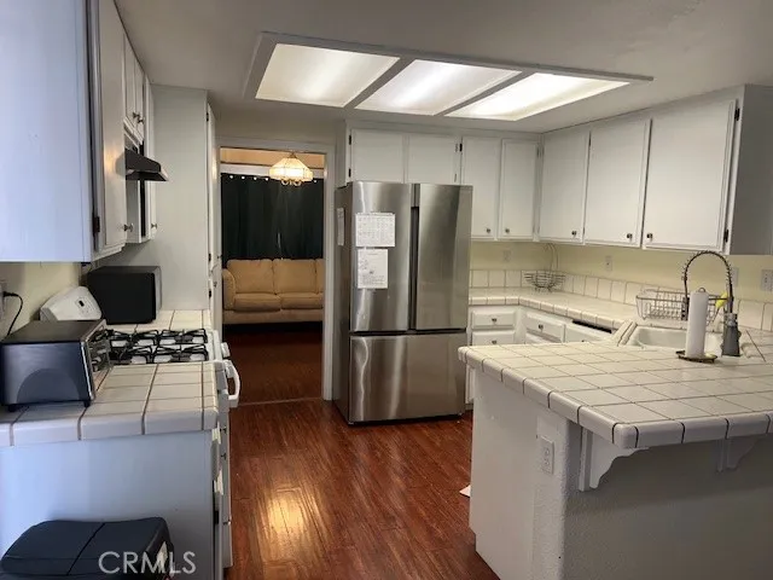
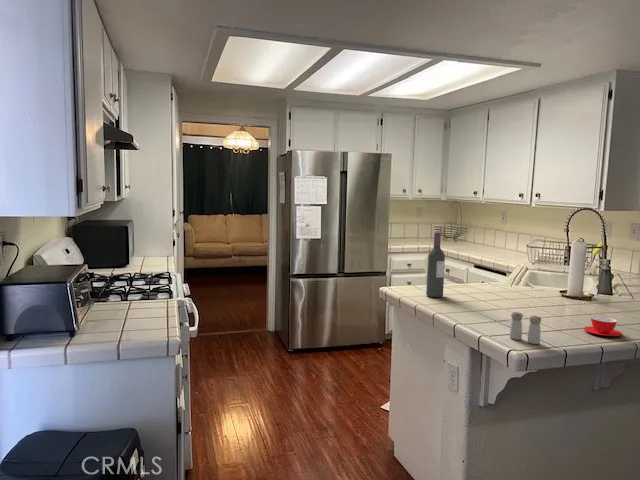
+ wine bottle [425,231,446,298]
+ teacup [583,315,623,337]
+ salt and pepper shaker [509,311,542,345]
